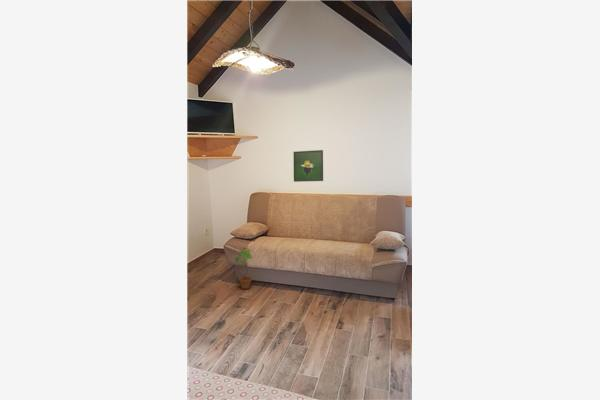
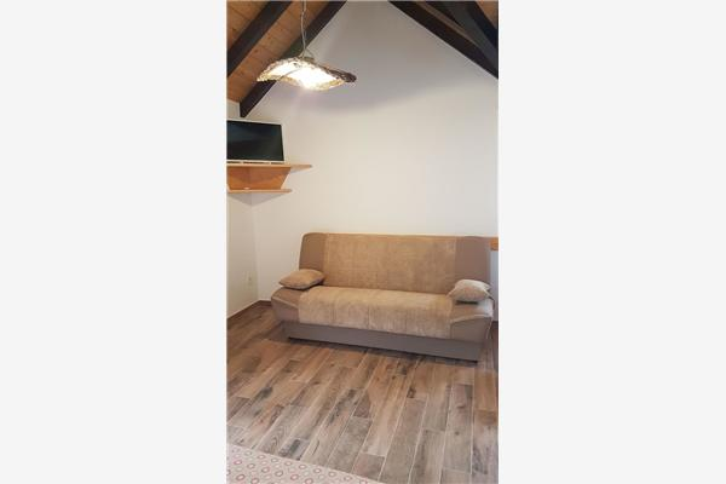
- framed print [292,149,324,183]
- potted plant [234,246,253,290]
